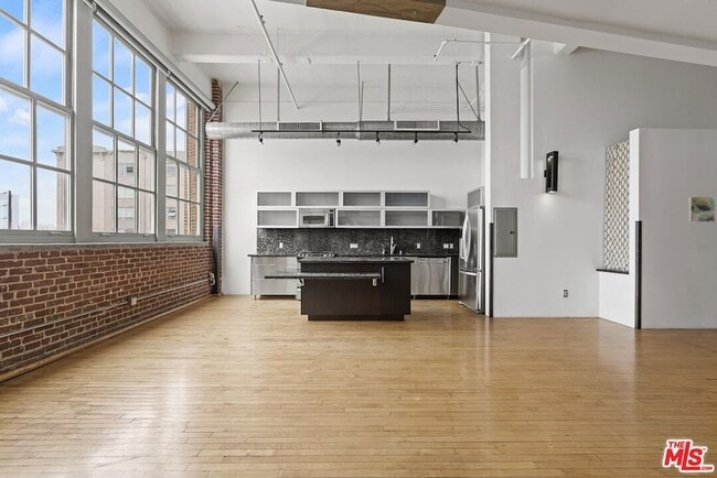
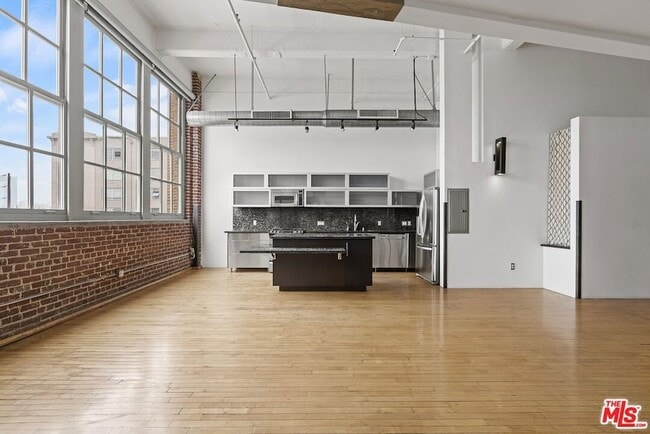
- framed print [688,196,716,224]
